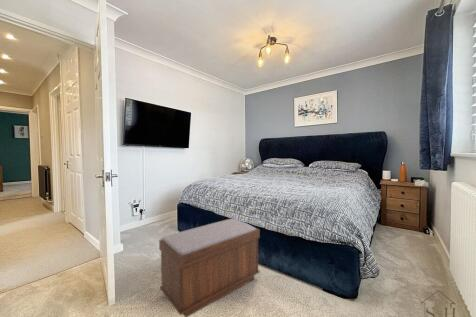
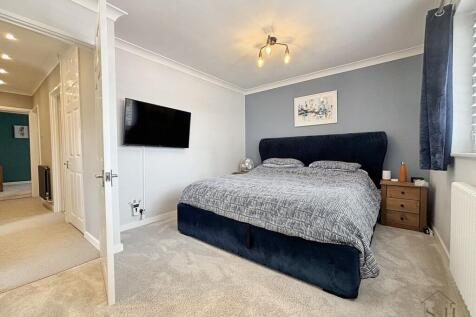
- bench [158,218,261,317]
